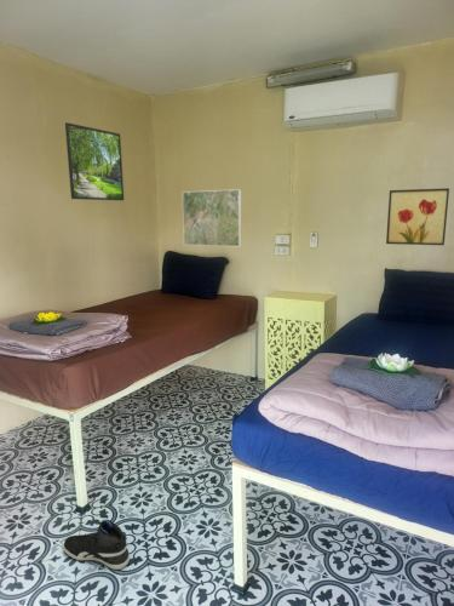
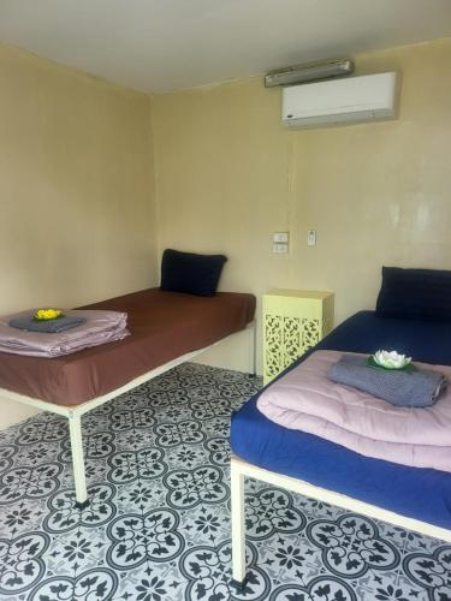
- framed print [182,188,242,247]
- sneaker [62,519,131,571]
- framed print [64,121,125,201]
- wall art [385,187,450,246]
